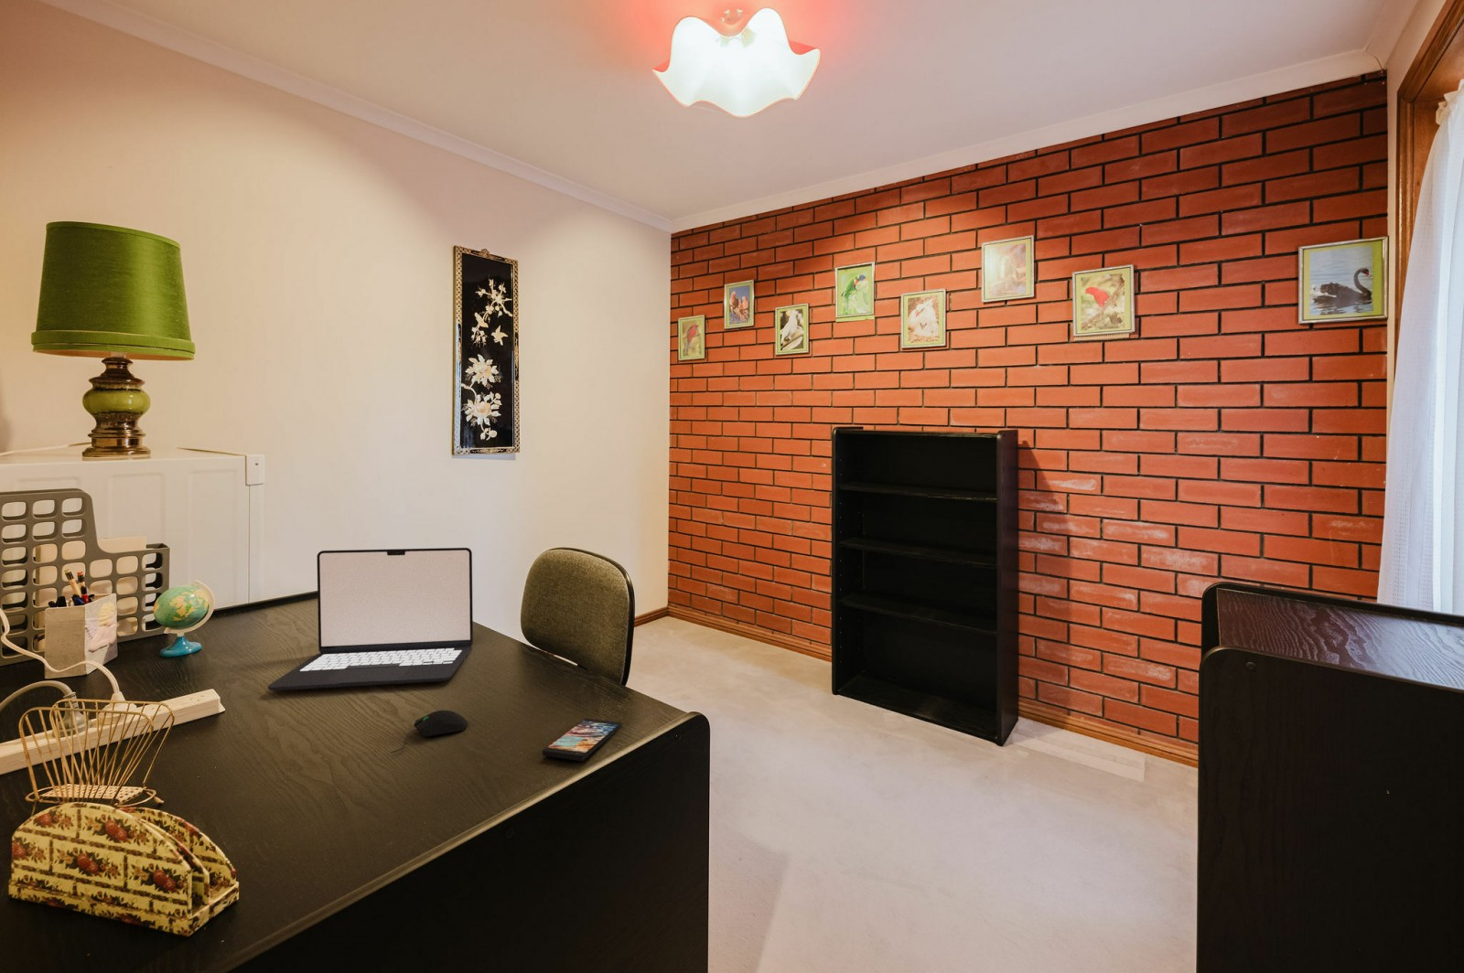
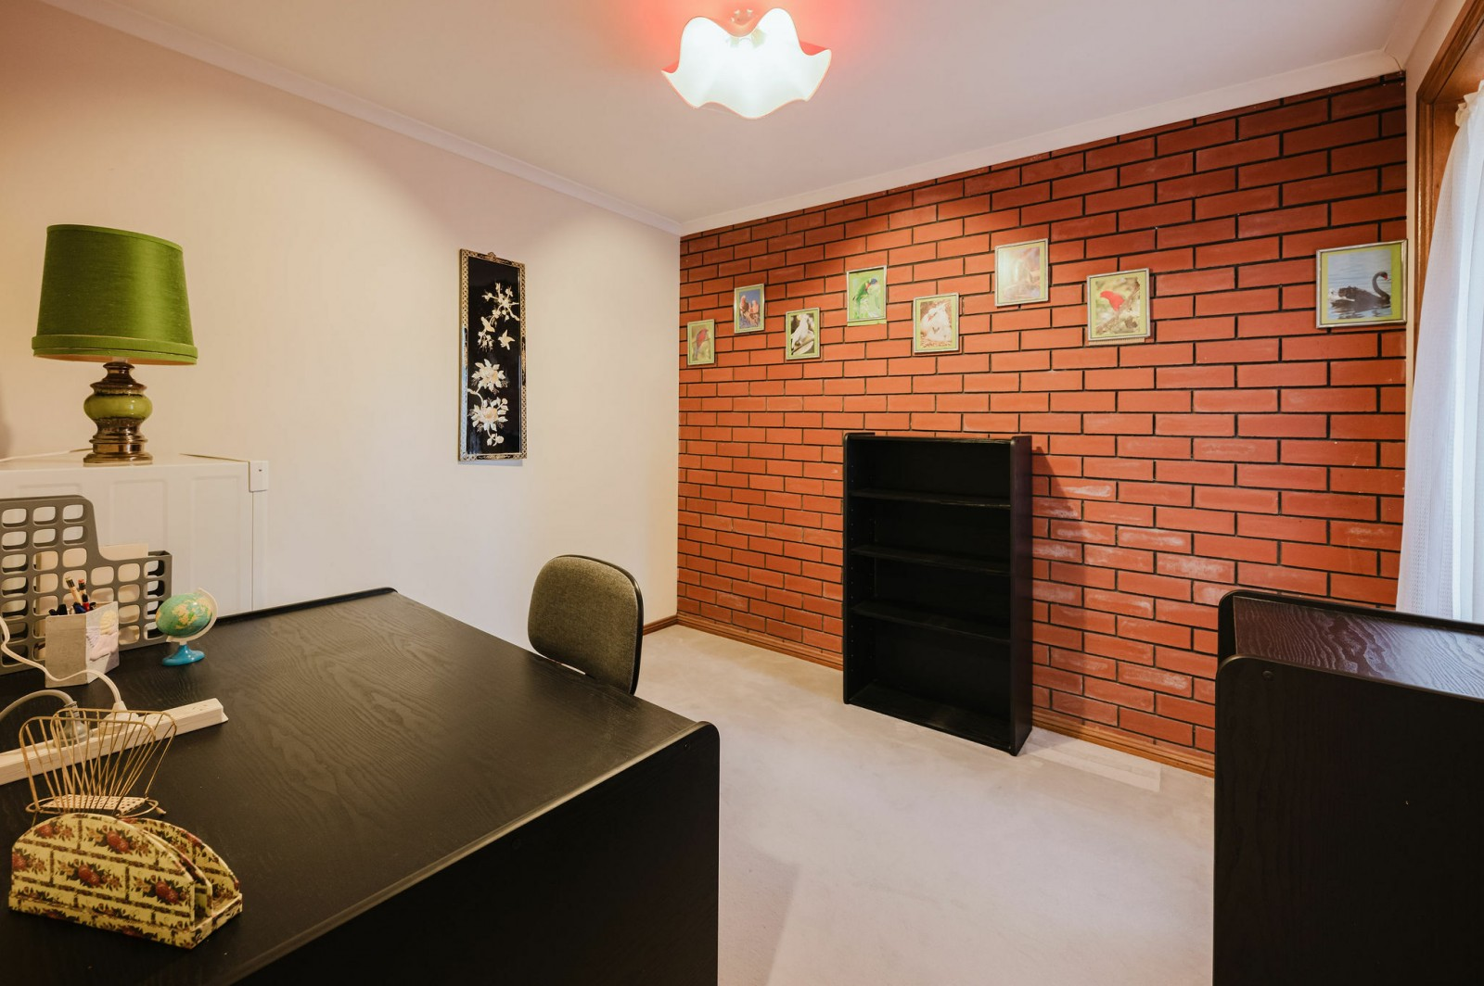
- smartphone [542,718,622,761]
- computer mouse [390,709,468,754]
- laptop [267,547,474,692]
